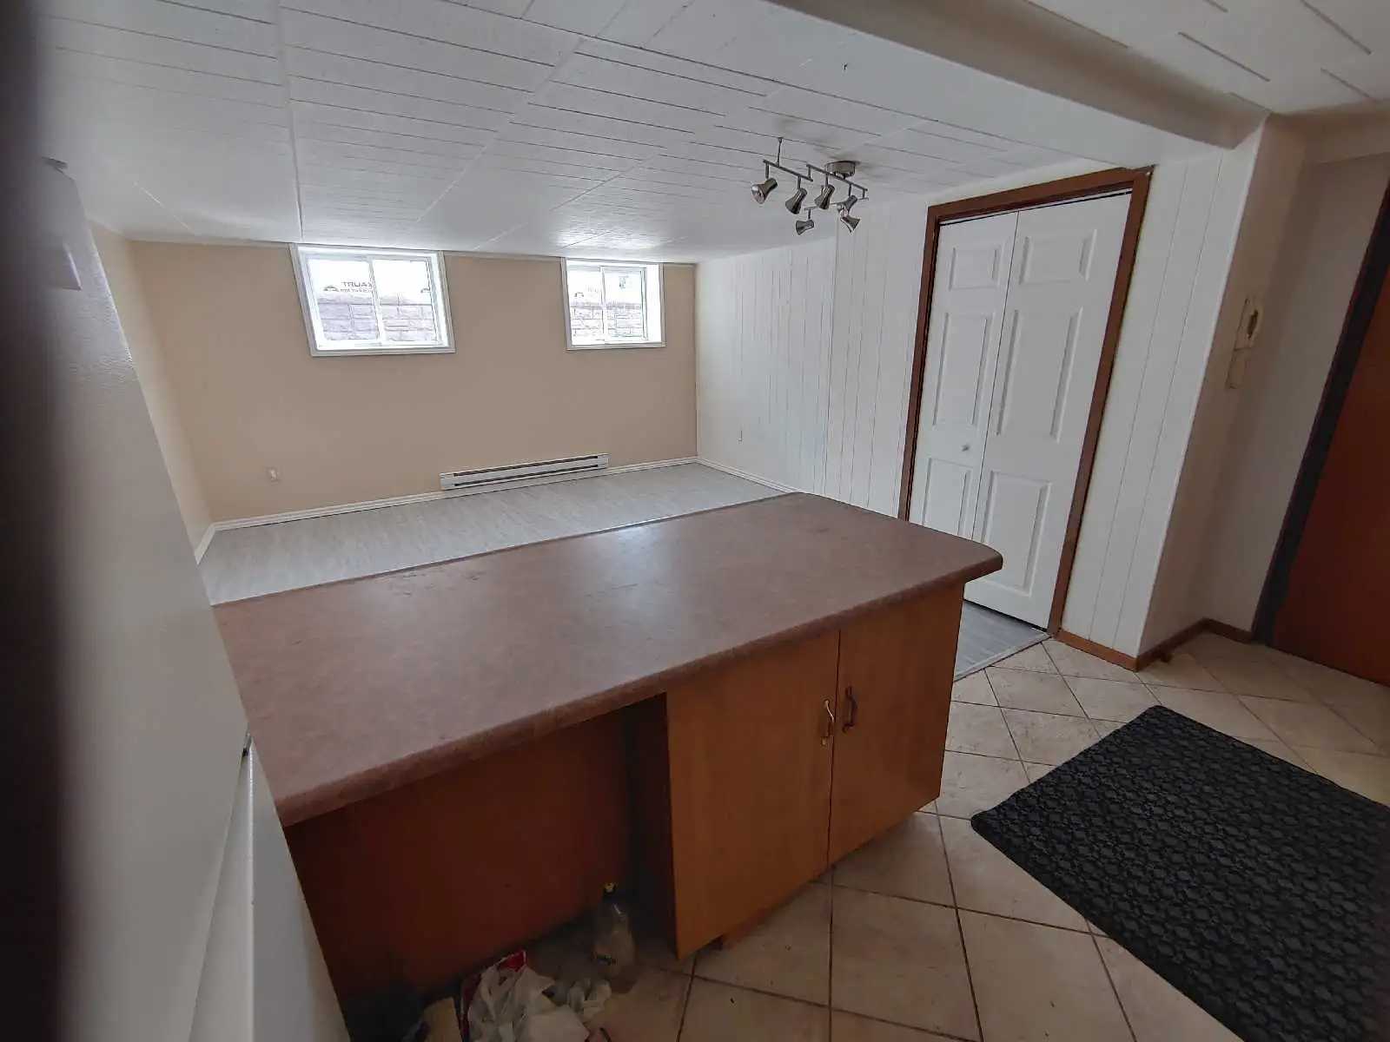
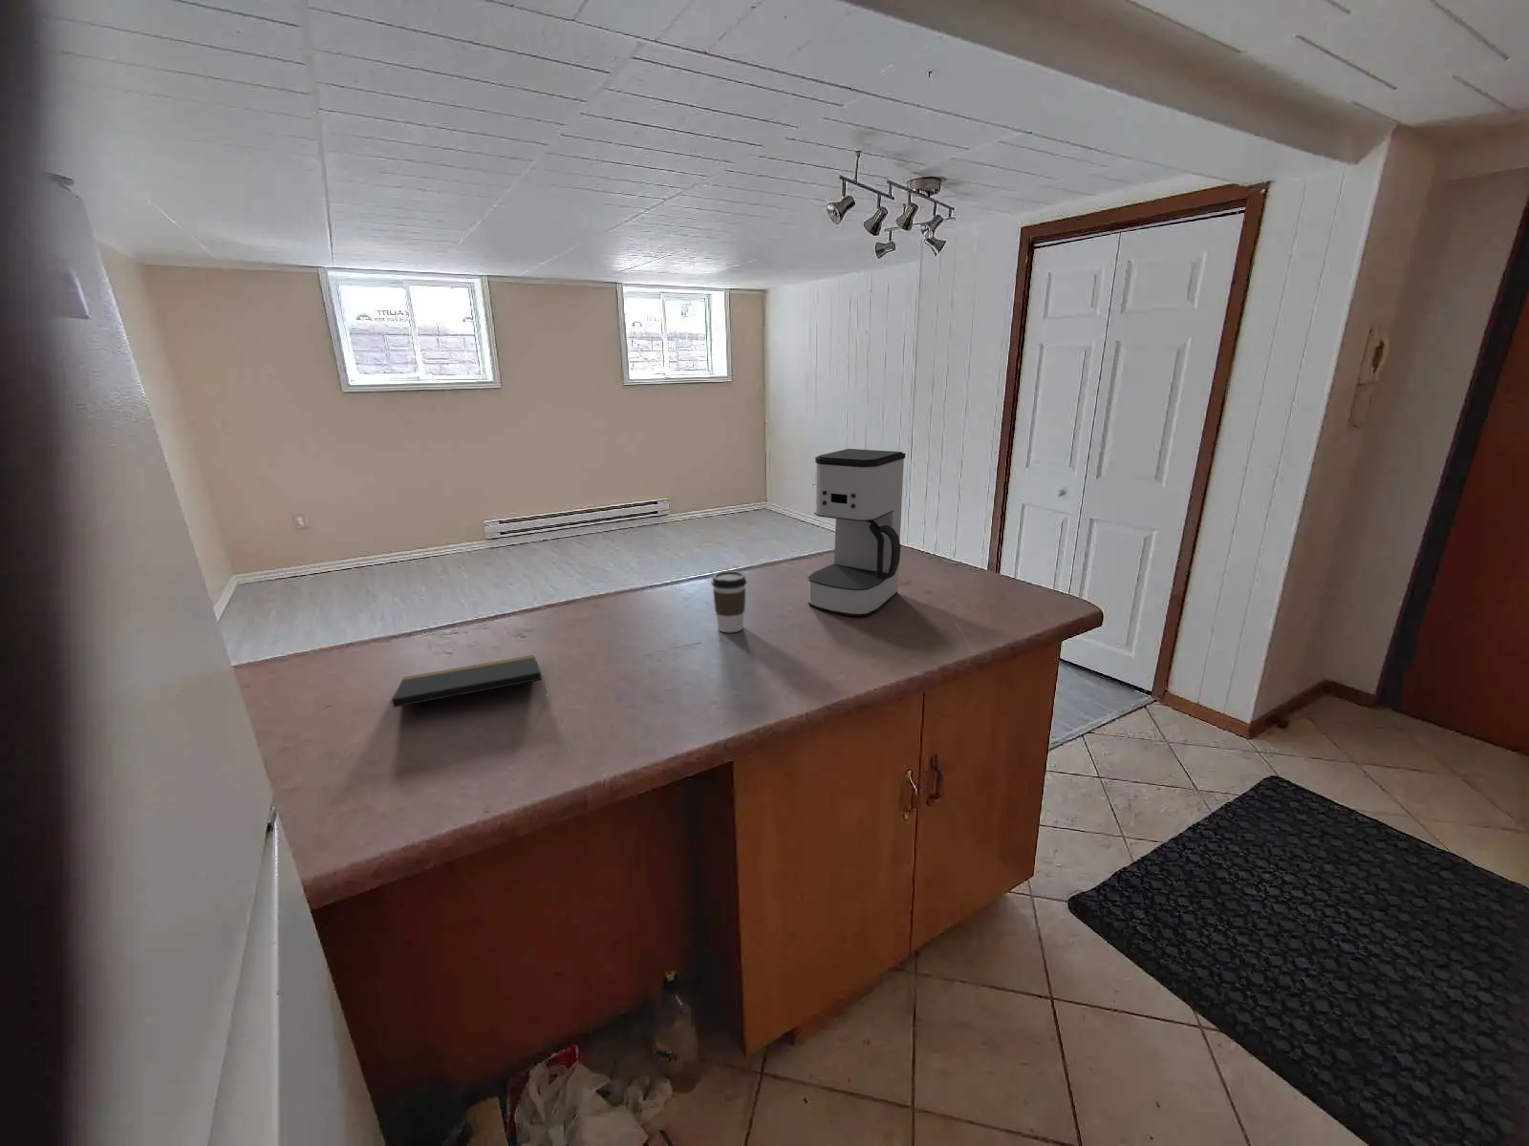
+ coffee maker [807,448,905,616]
+ coffee cup [712,571,748,633]
+ notepad [391,654,548,709]
